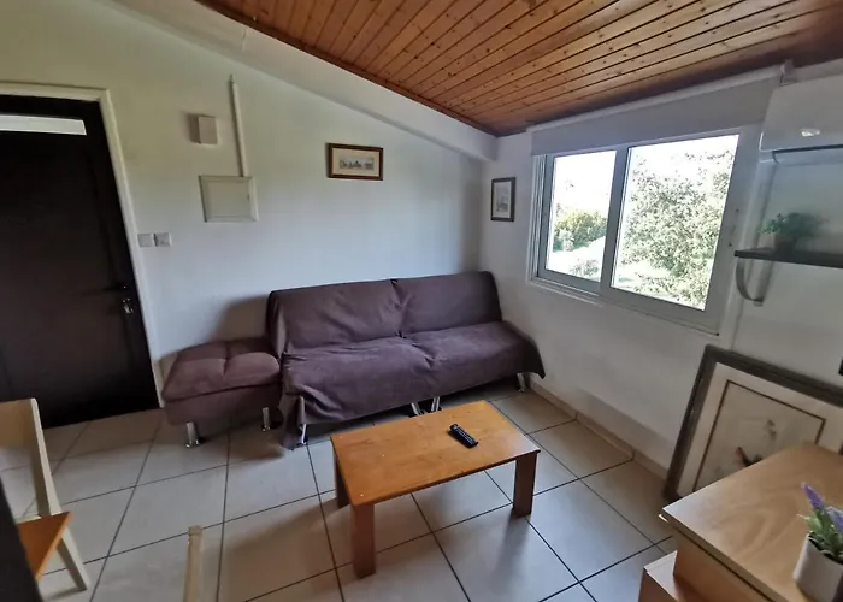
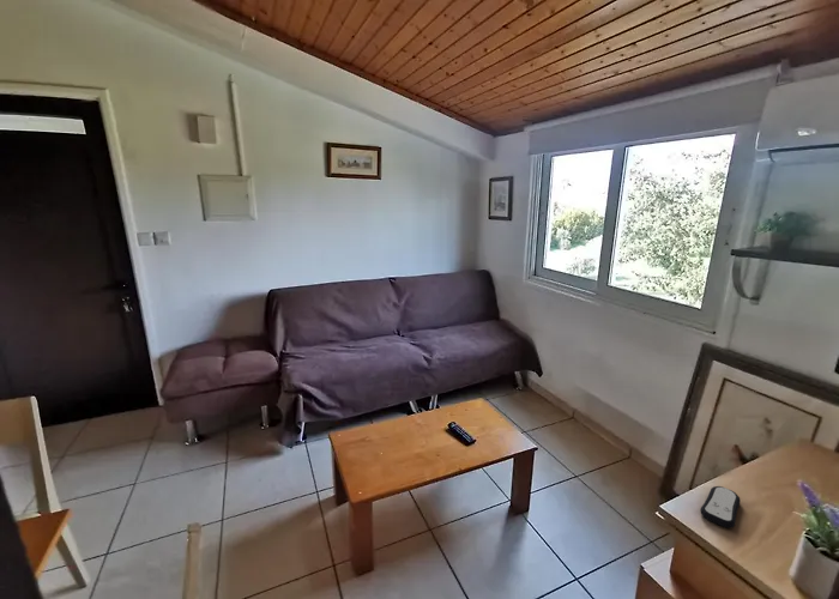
+ remote control [699,485,741,528]
